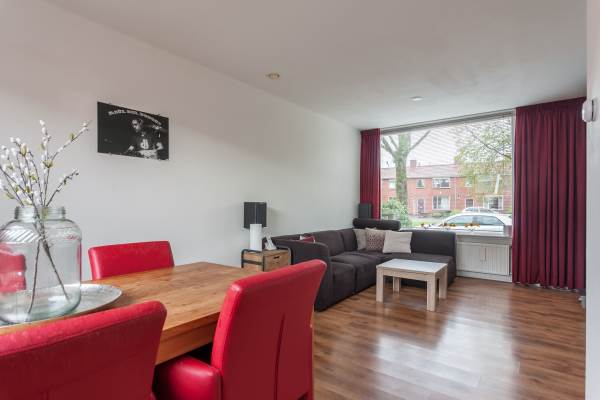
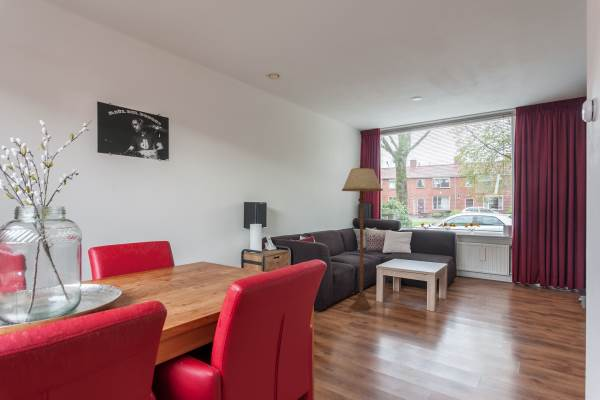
+ floor lamp [341,165,384,311]
